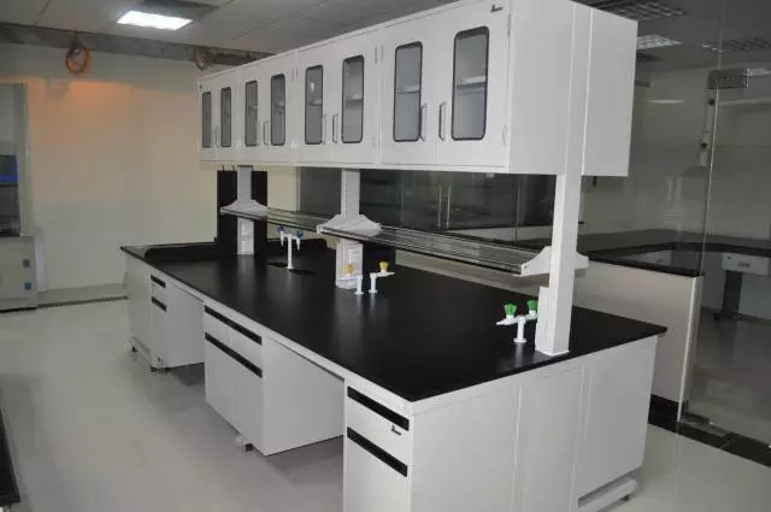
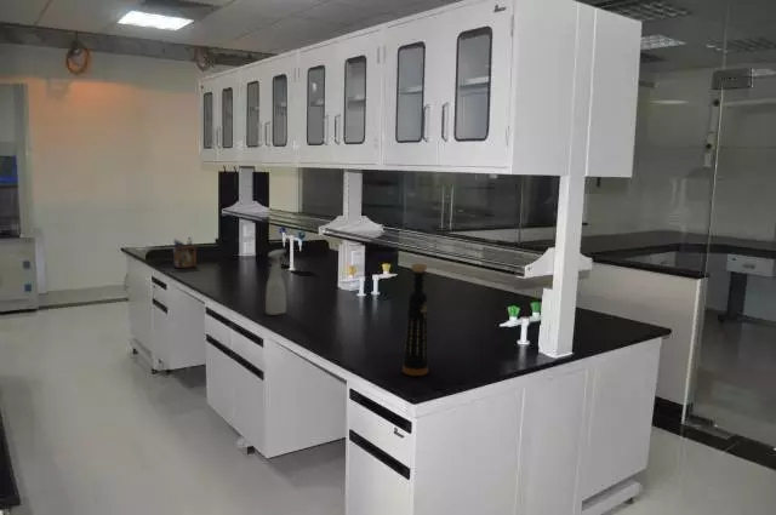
+ desk organizer [172,236,198,269]
+ bottle [401,263,429,377]
+ spray bottle [264,248,287,316]
